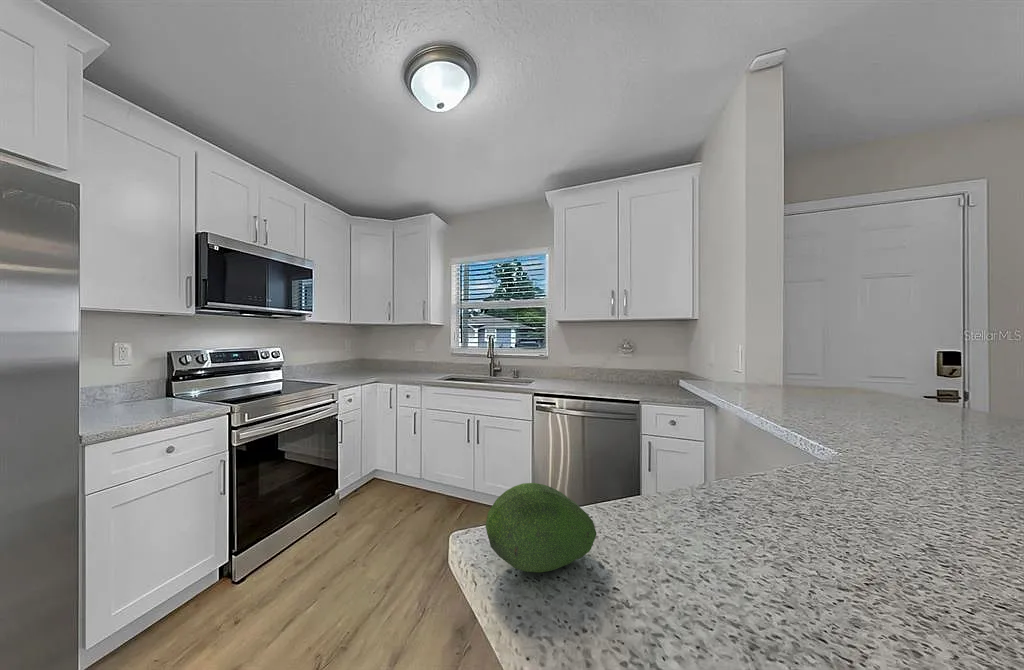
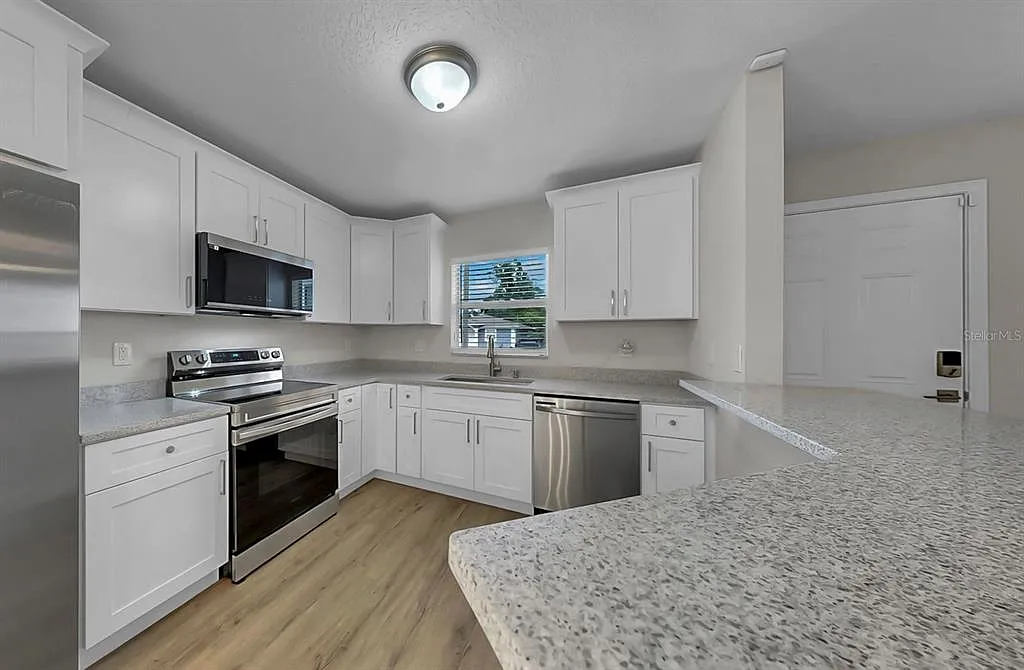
- fruit [485,482,598,573]
